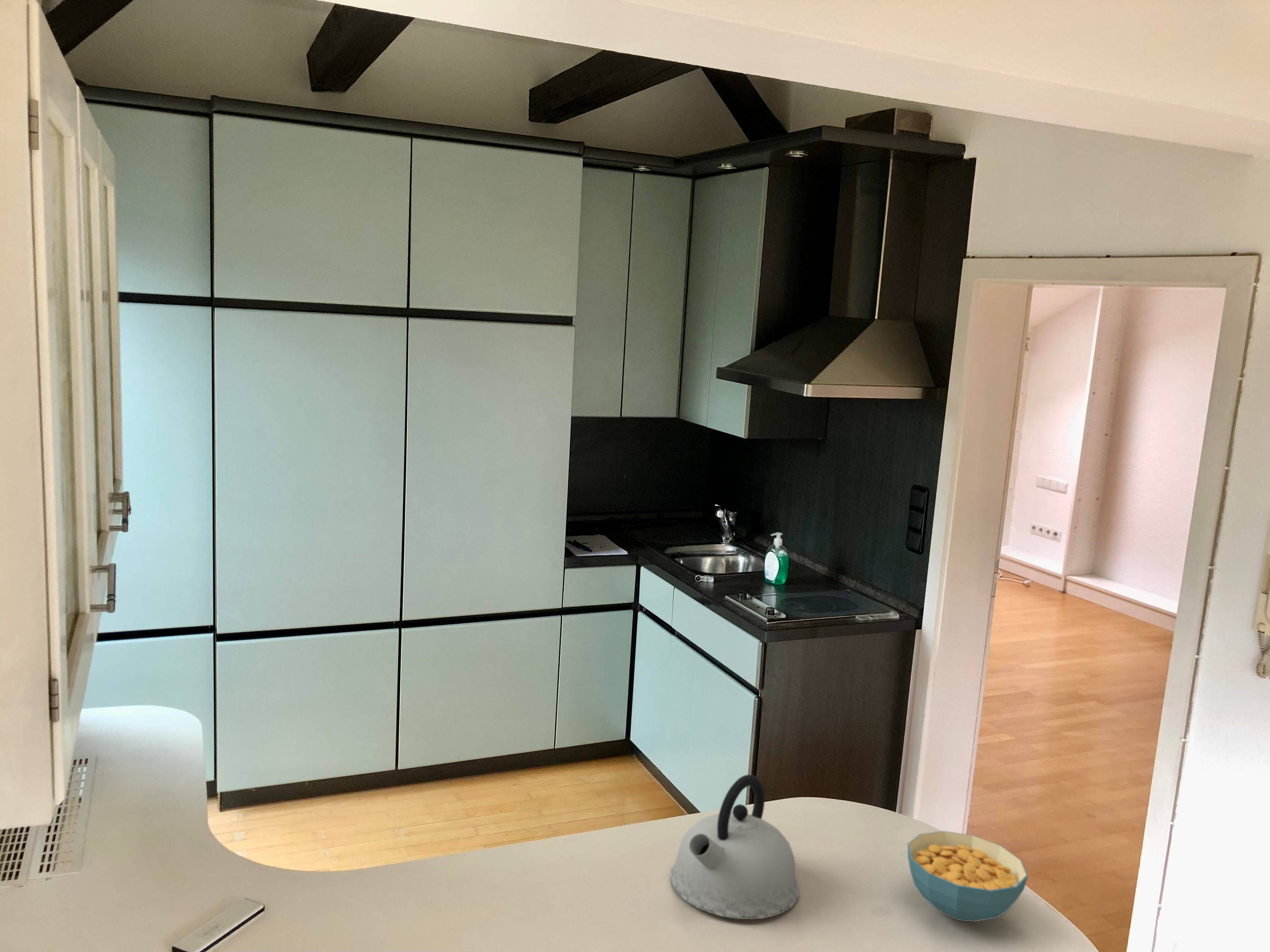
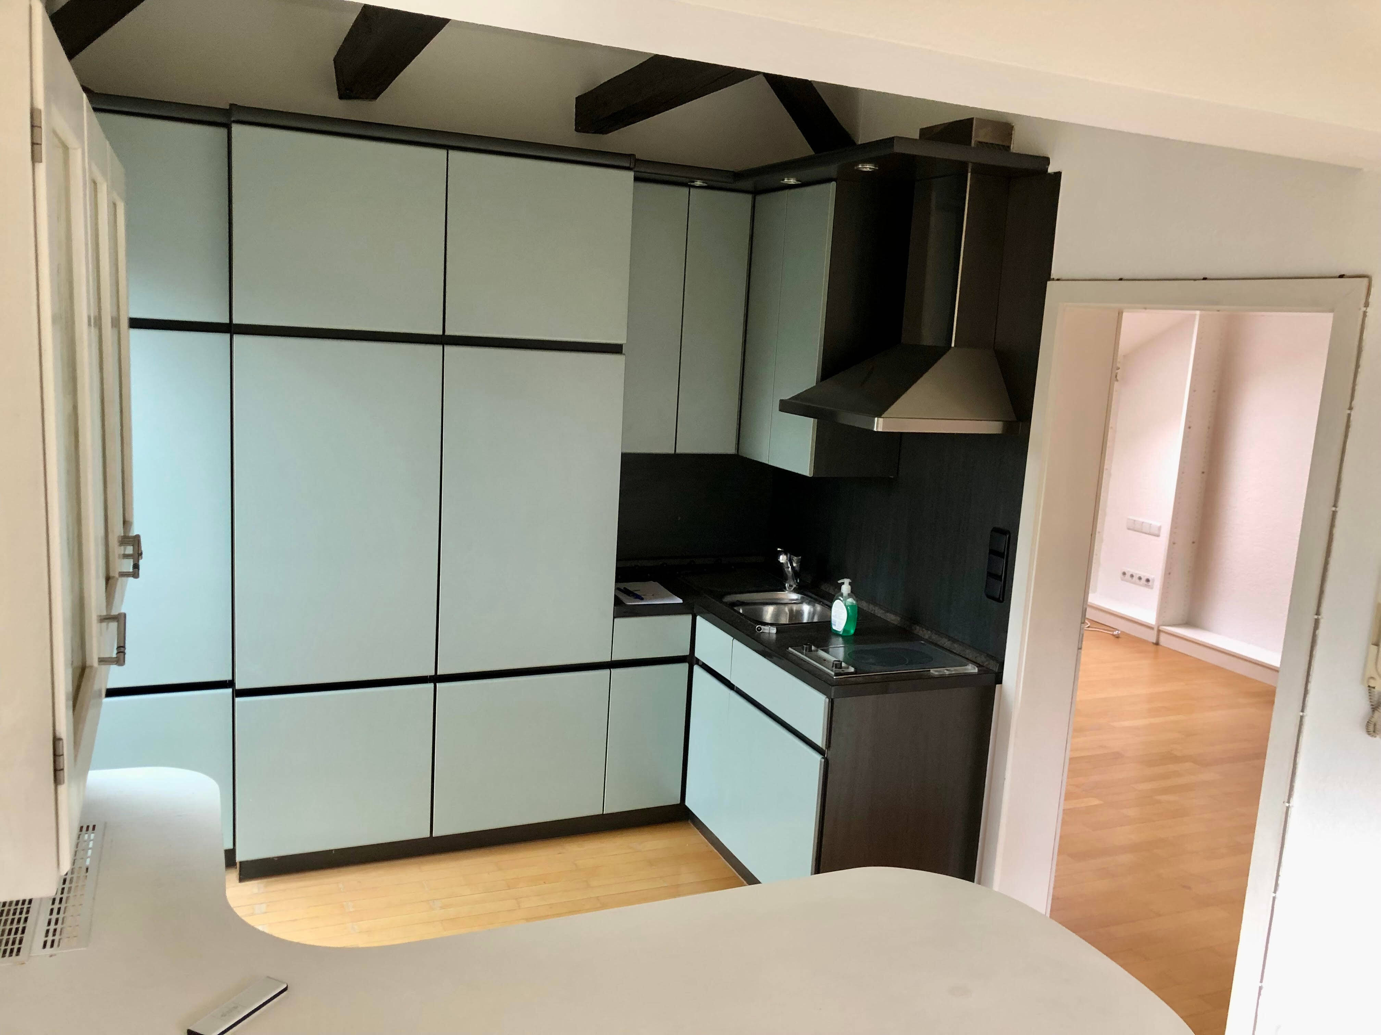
- cereal bowl [907,830,1028,922]
- kettle [670,774,799,920]
